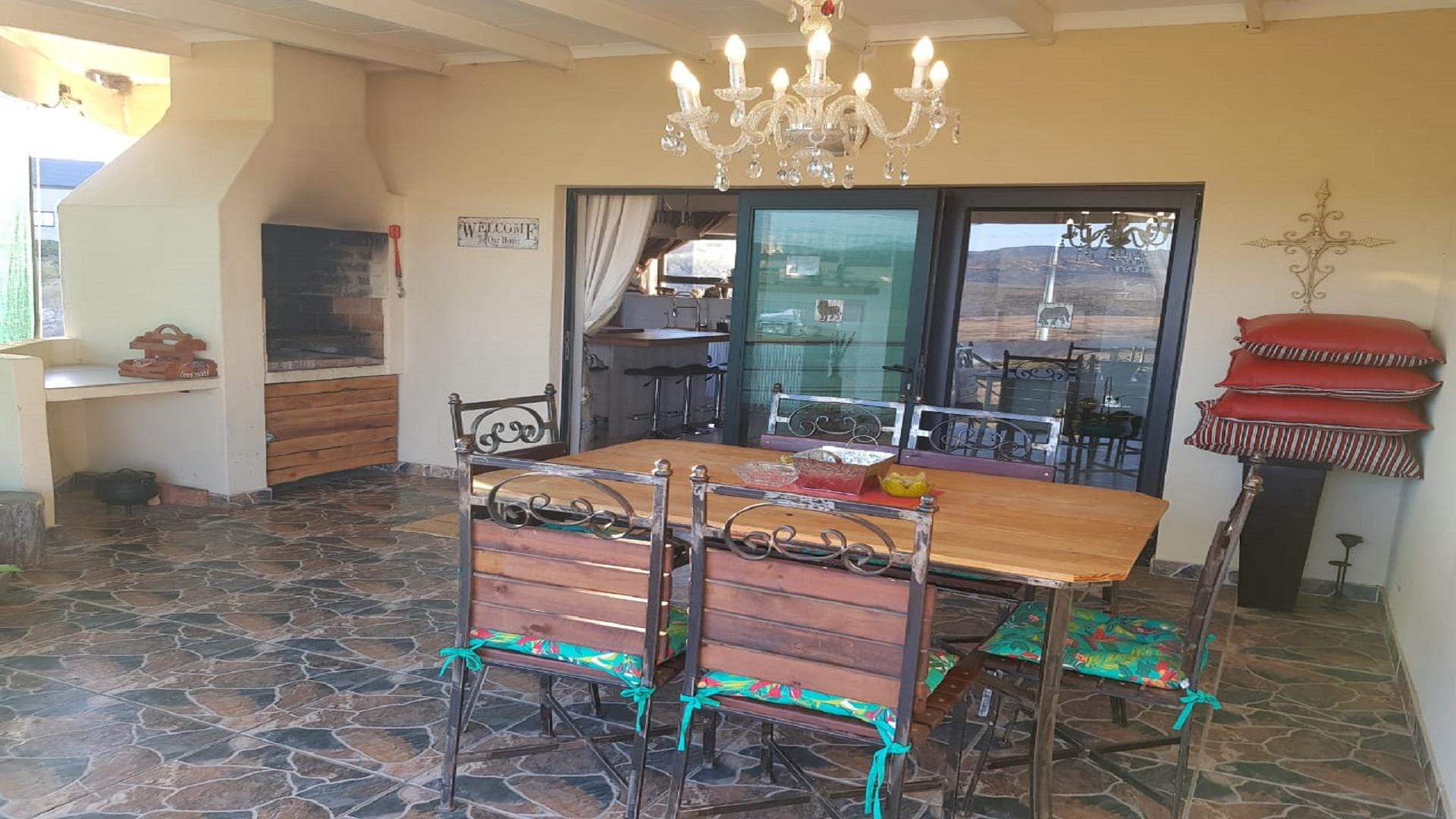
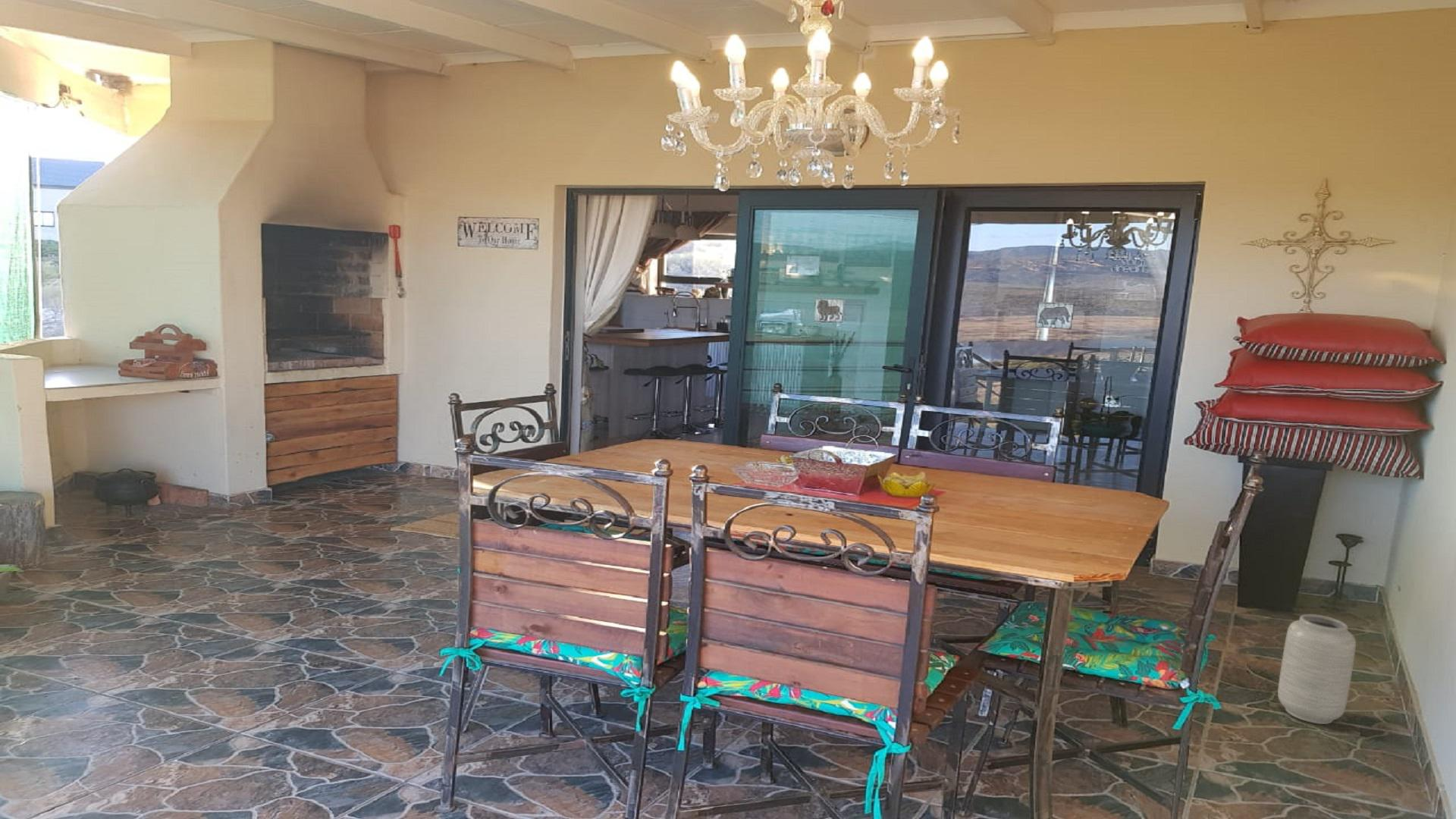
+ vase [1277,613,1357,725]
